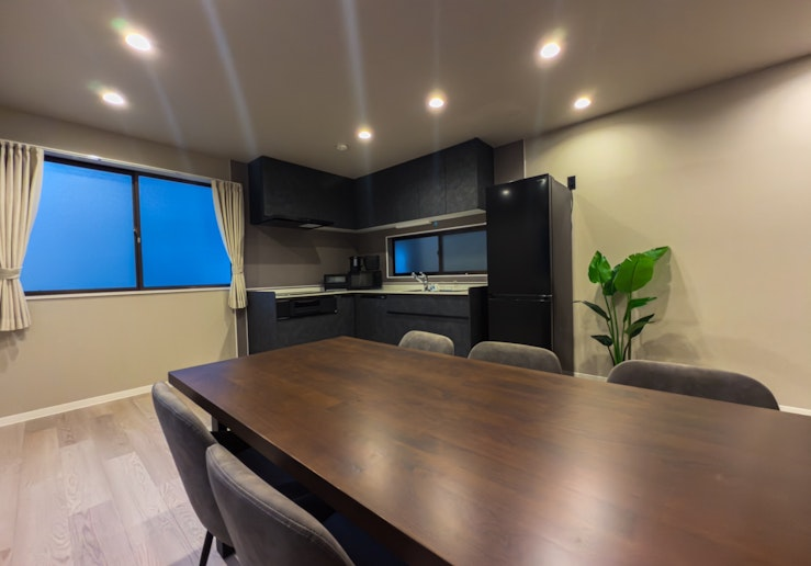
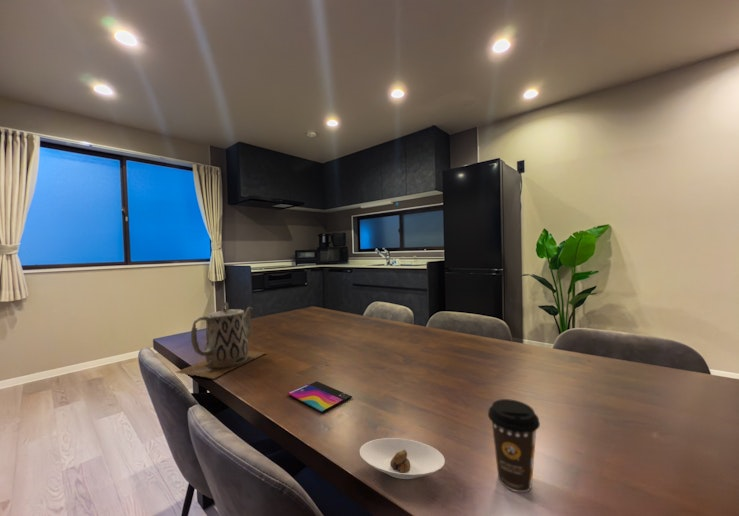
+ coffee cup [487,398,541,493]
+ smartphone [287,380,353,413]
+ saucer [359,437,446,480]
+ teapot [174,301,267,380]
